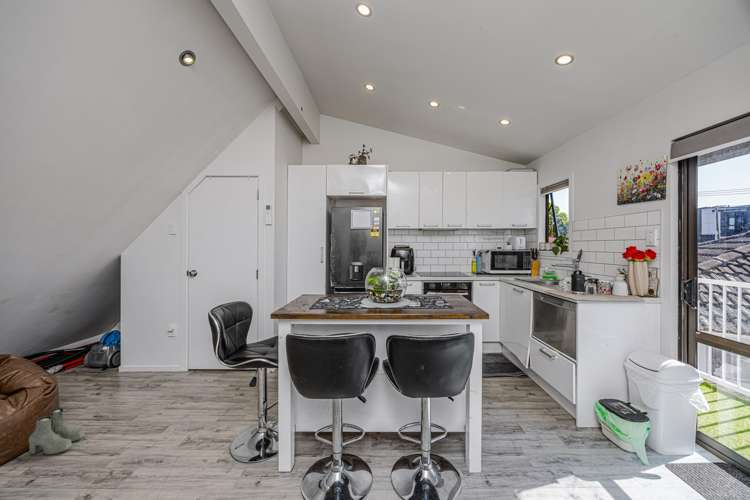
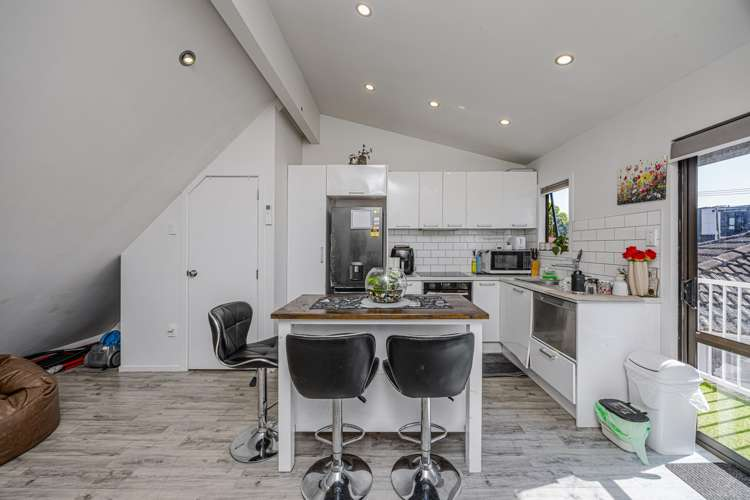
- boots [28,407,86,456]
